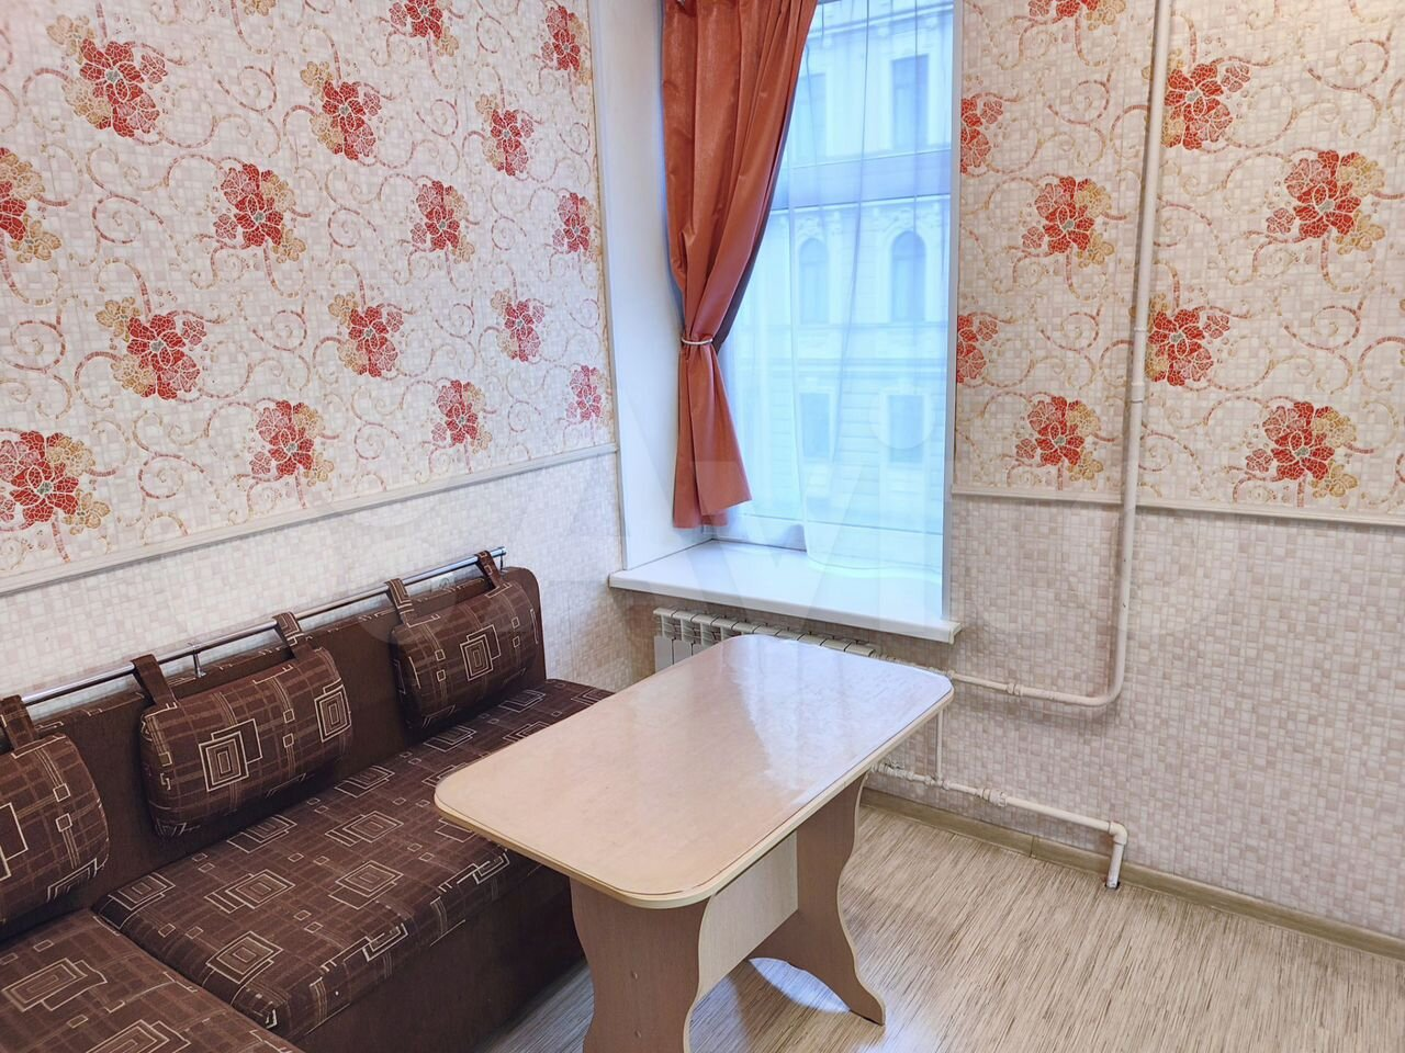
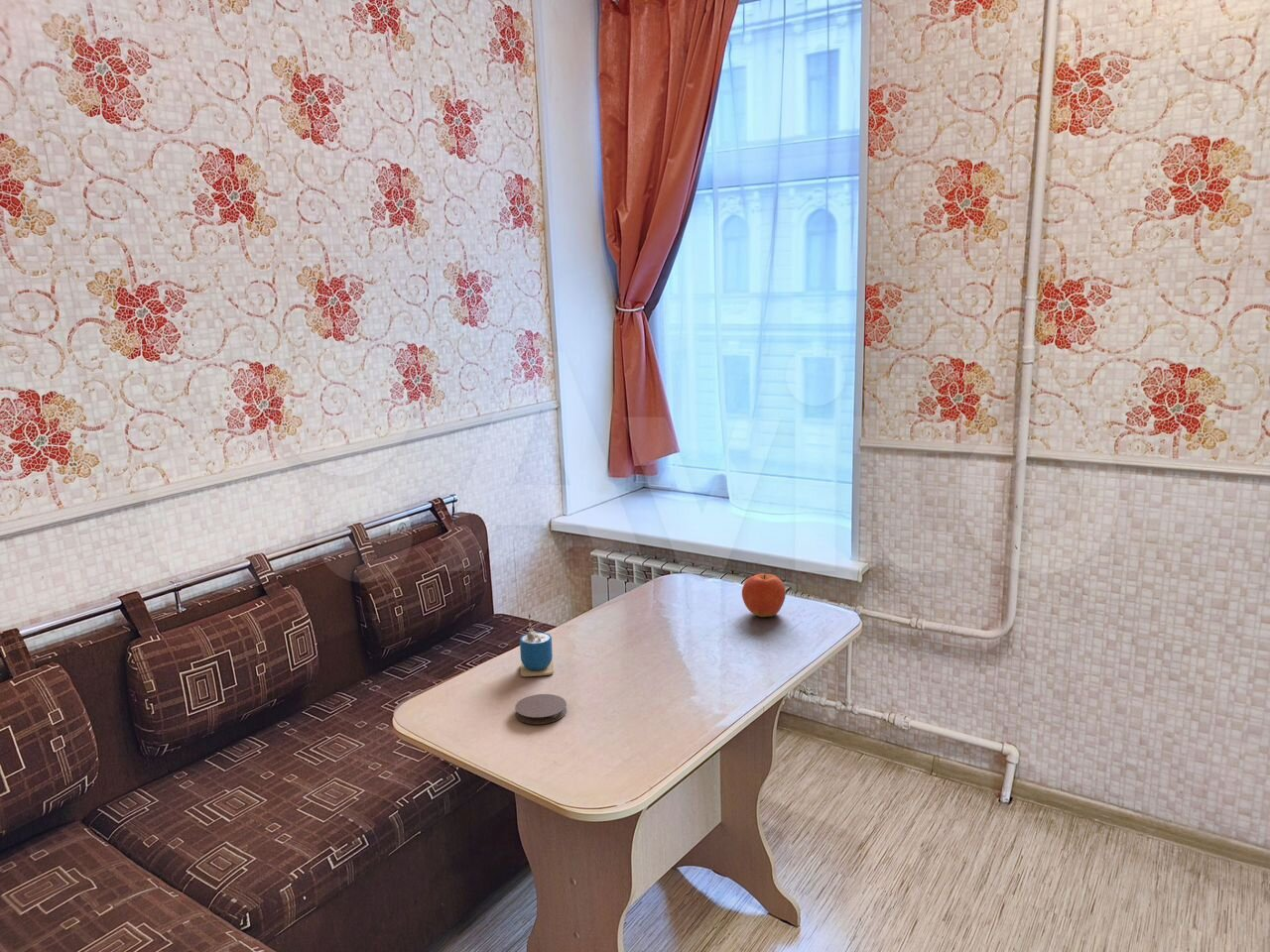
+ coaster [514,693,568,725]
+ fruit [741,572,787,618]
+ cup [519,612,555,677]
